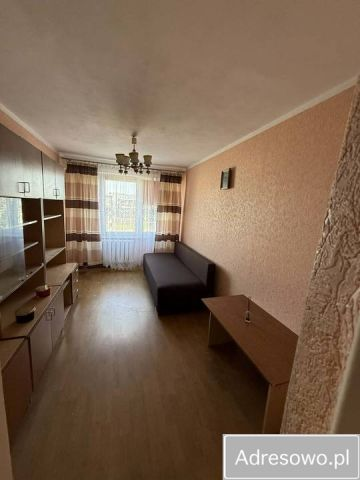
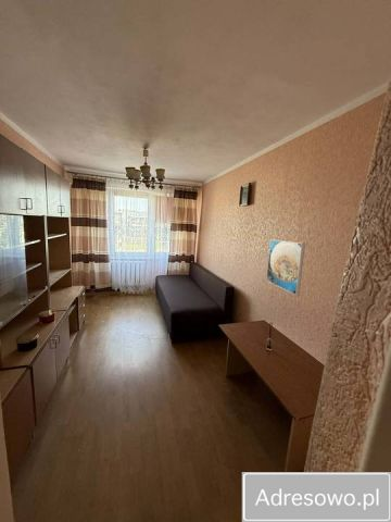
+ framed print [265,238,306,297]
